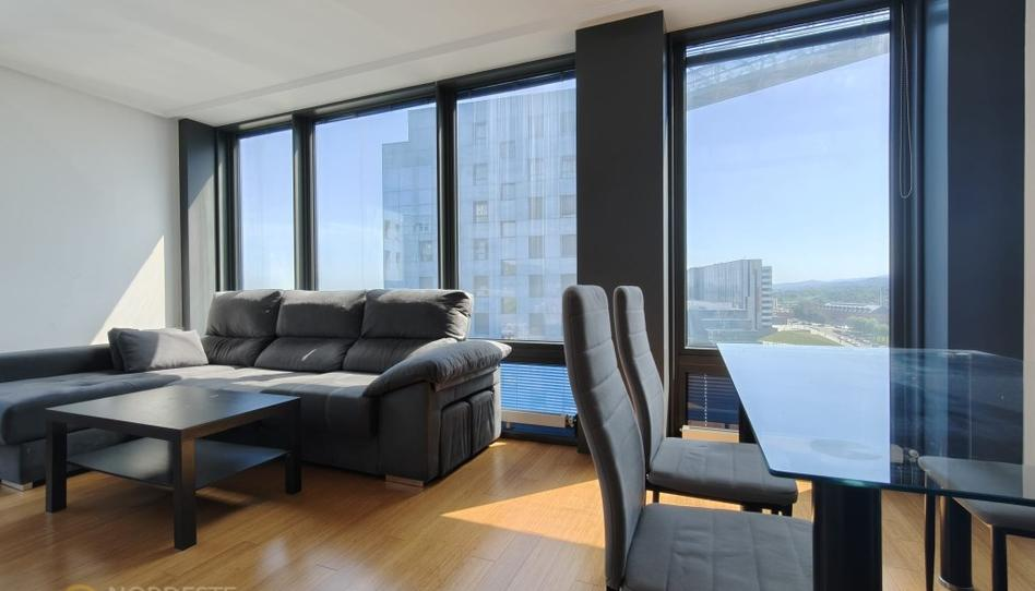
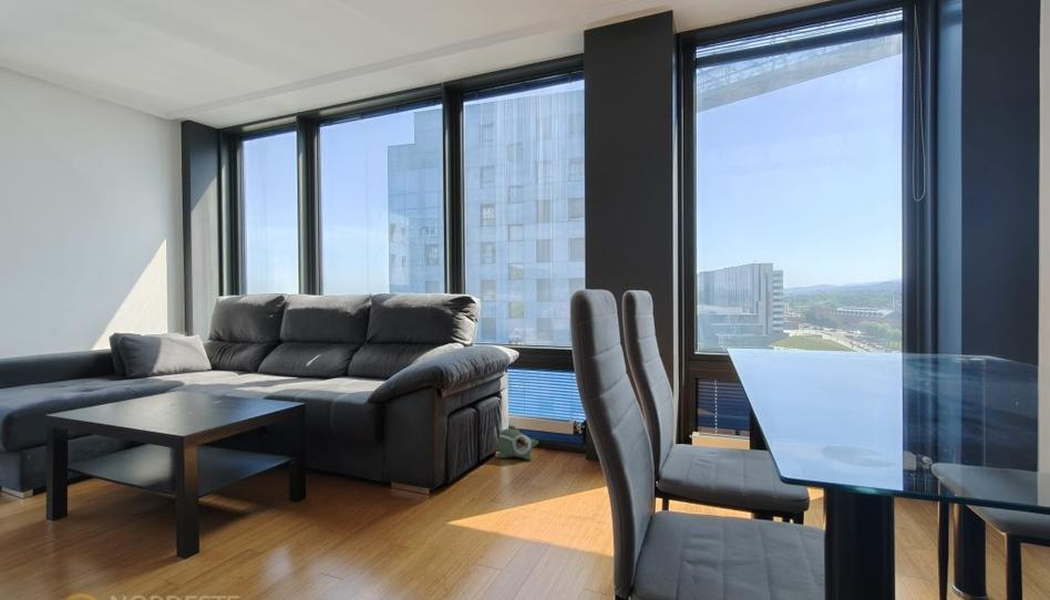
+ plush toy [494,424,539,462]
